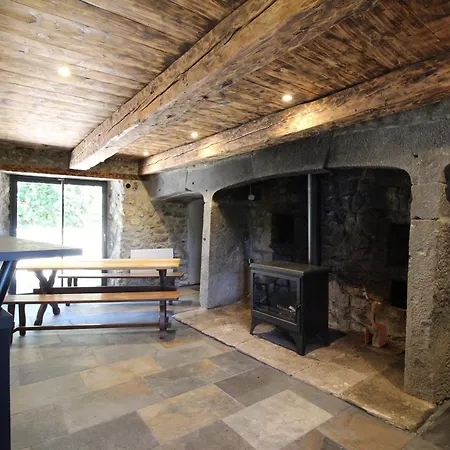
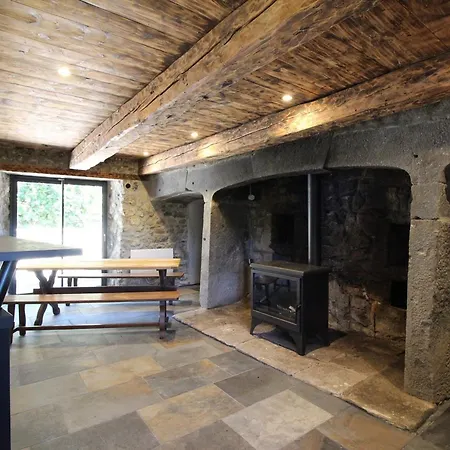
- architectural model [364,319,387,348]
